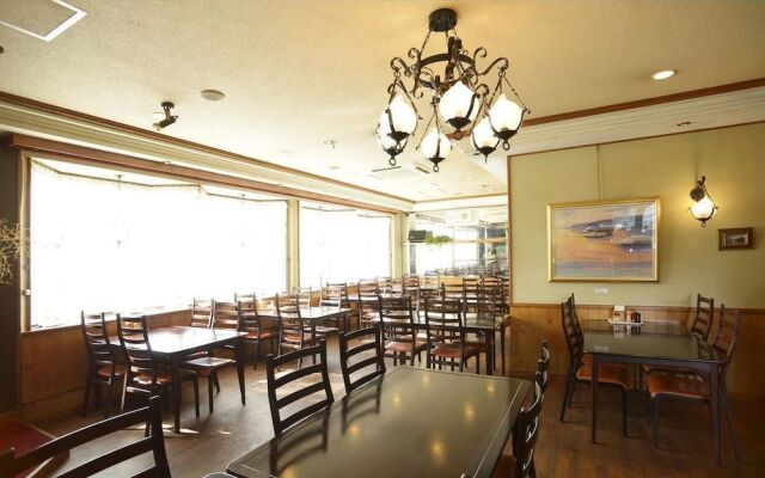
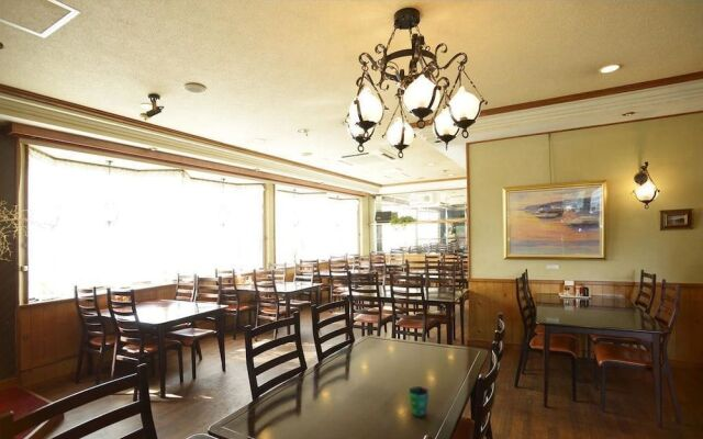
+ cup [408,385,431,418]
